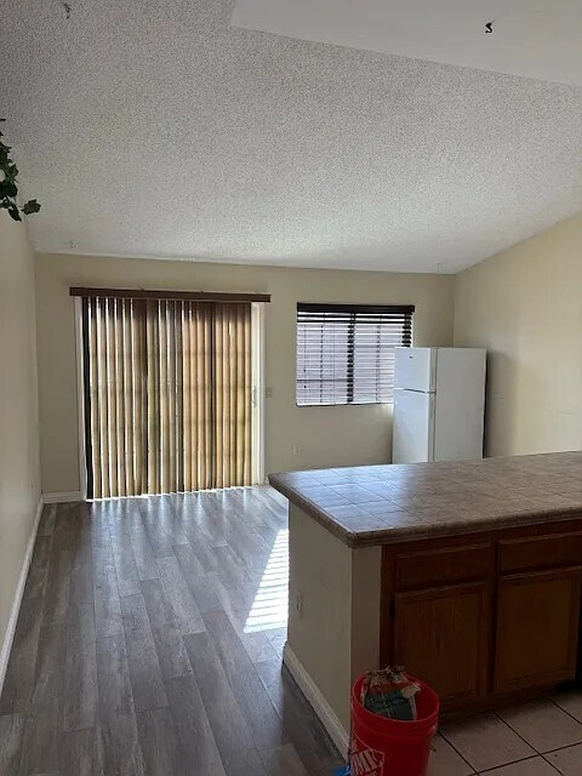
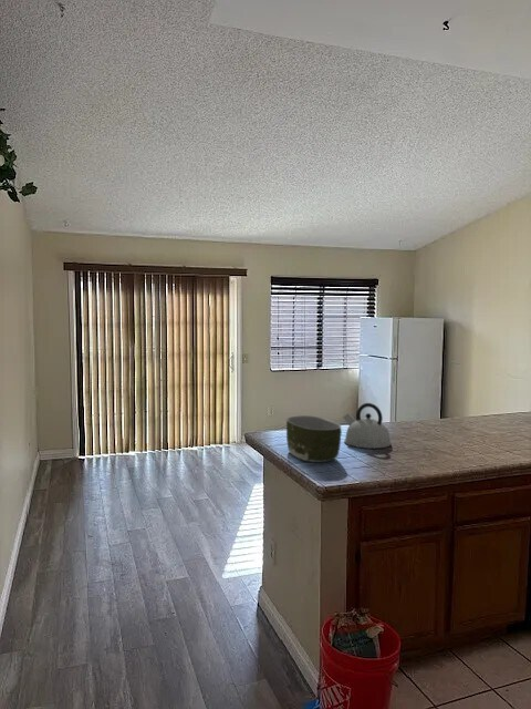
+ bowl [285,414,343,463]
+ kettle [342,402,393,450]
